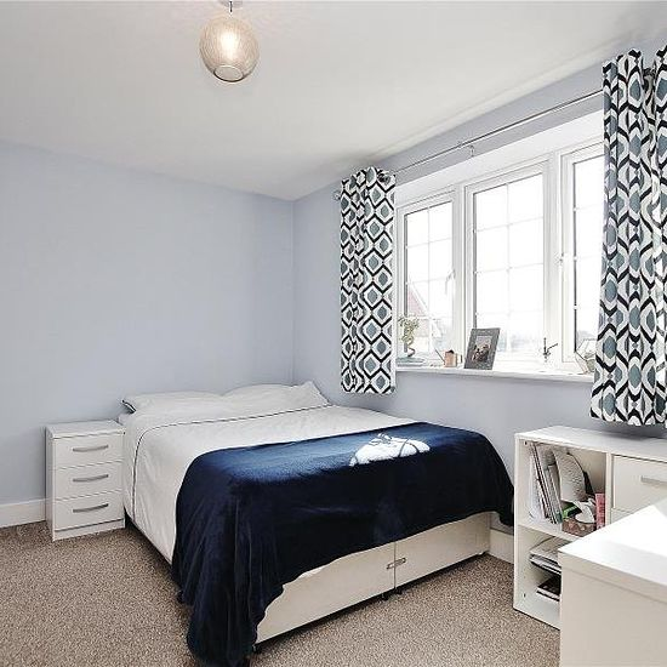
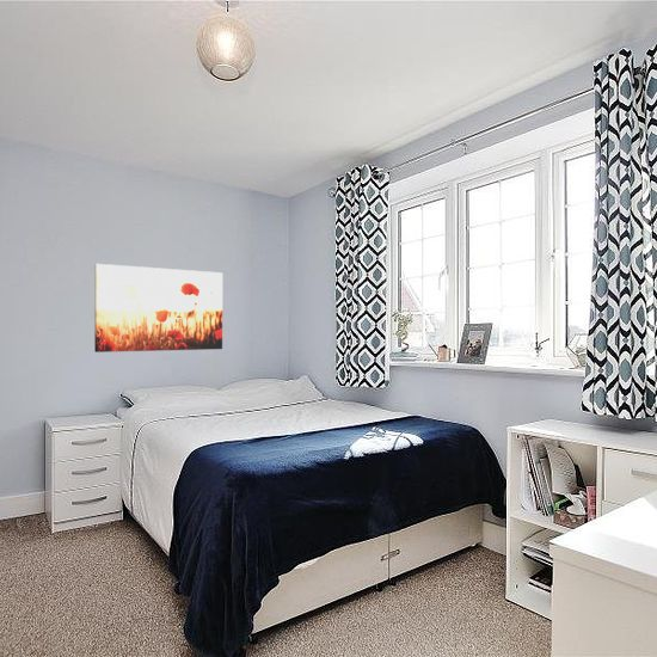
+ wall art [93,263,223,354]
